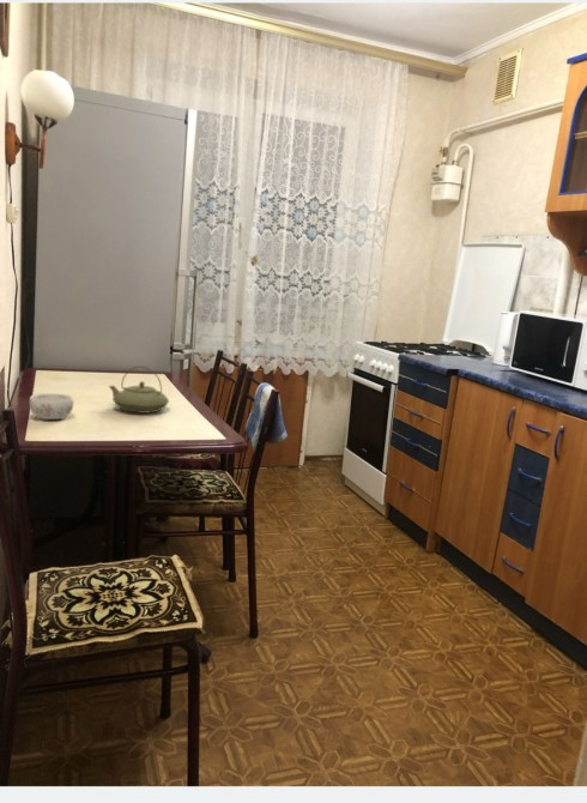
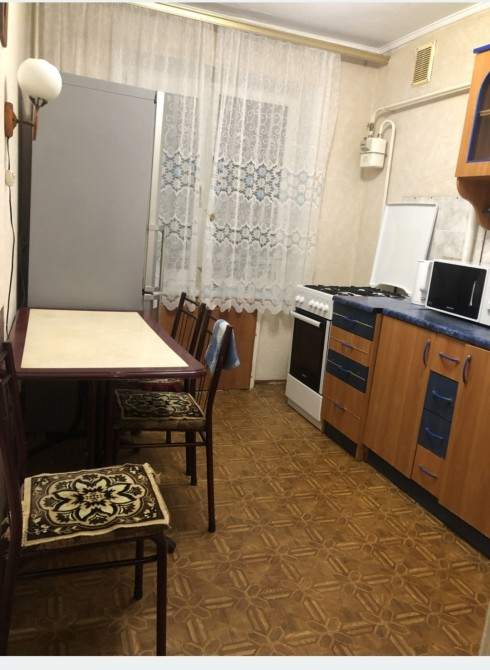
- teapot [108,366,170,415]
- decorative bowl [28,392,74,421]
